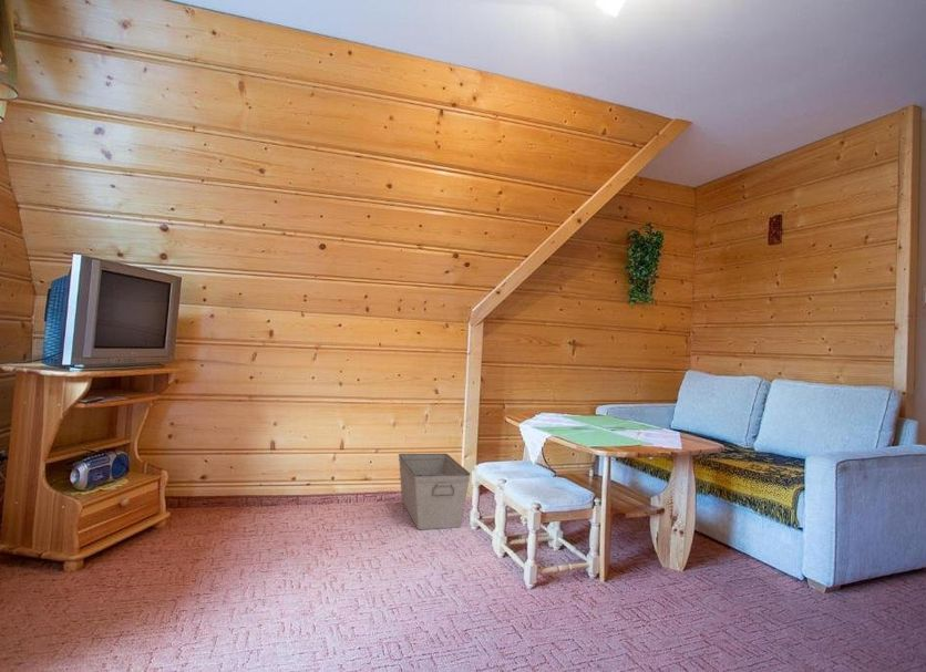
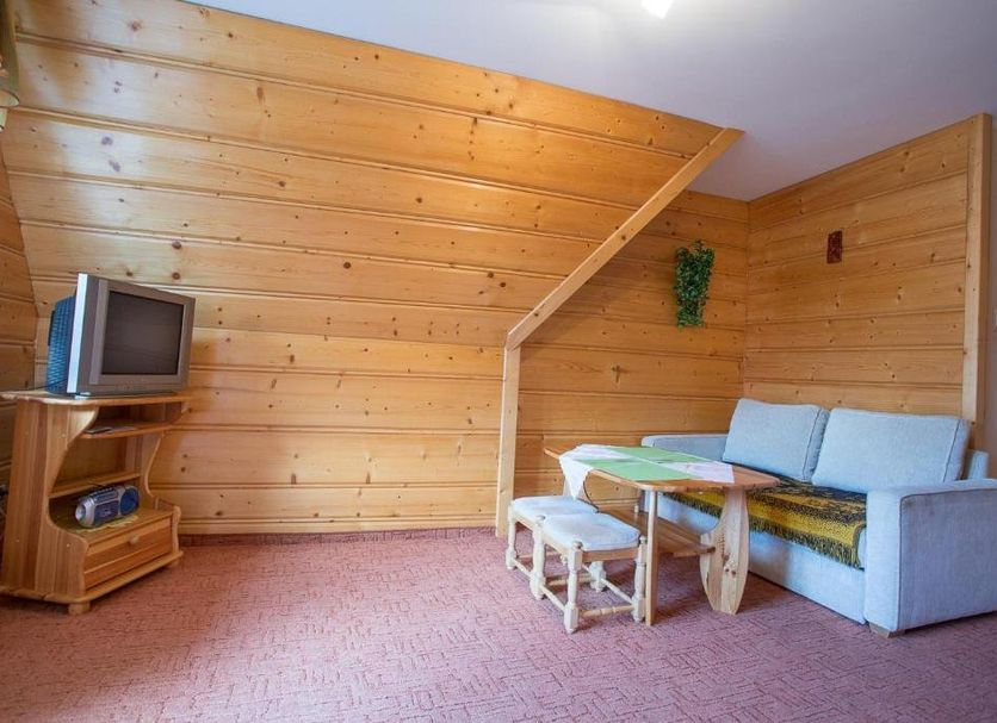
- storage bin [398,453,472,530]
